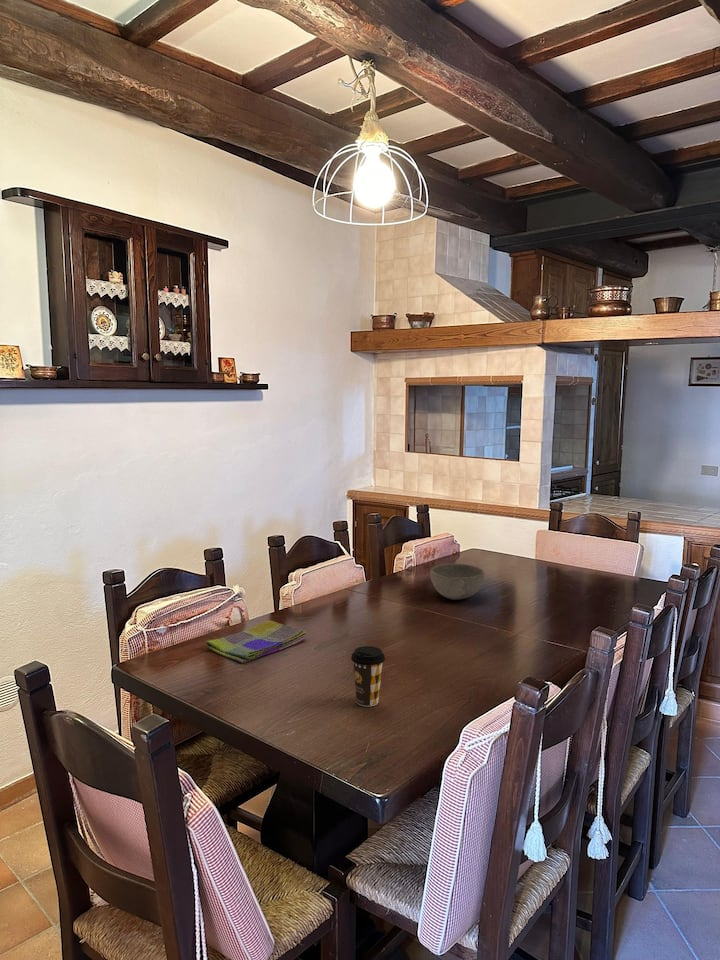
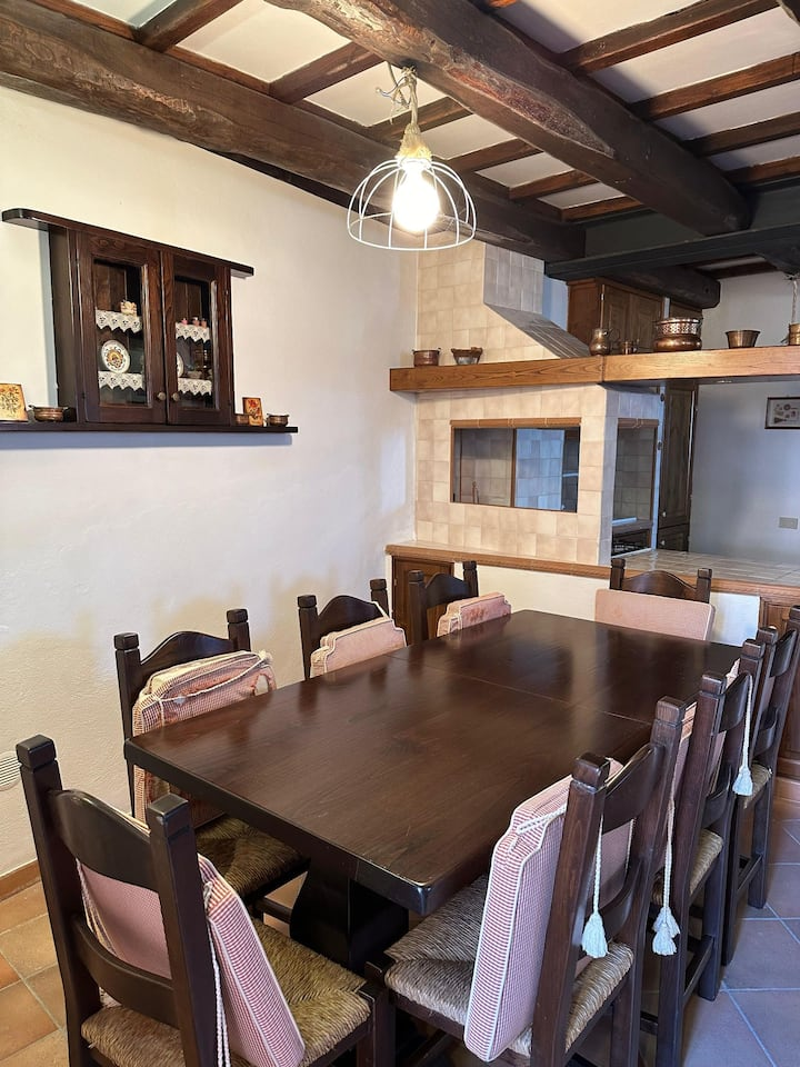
- bowl [429,563,485,601]
- dish towel [205,620,308,664]
- coffee cup [350,645,386,708]
